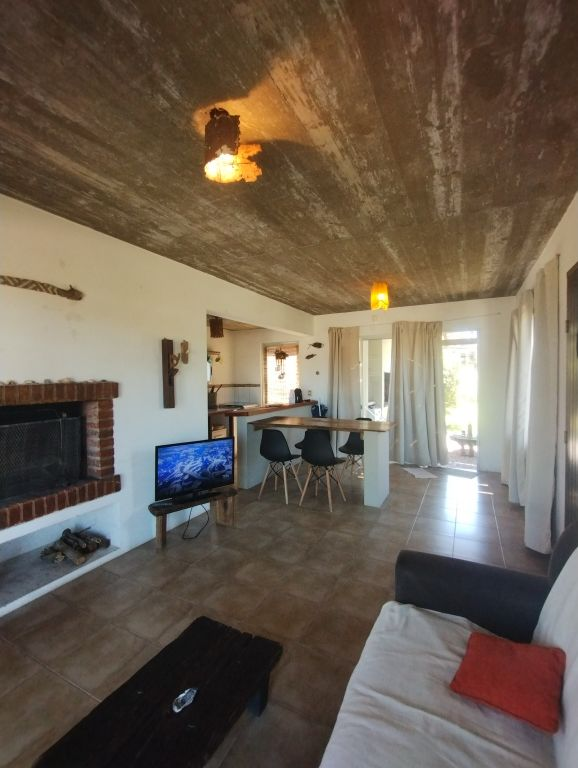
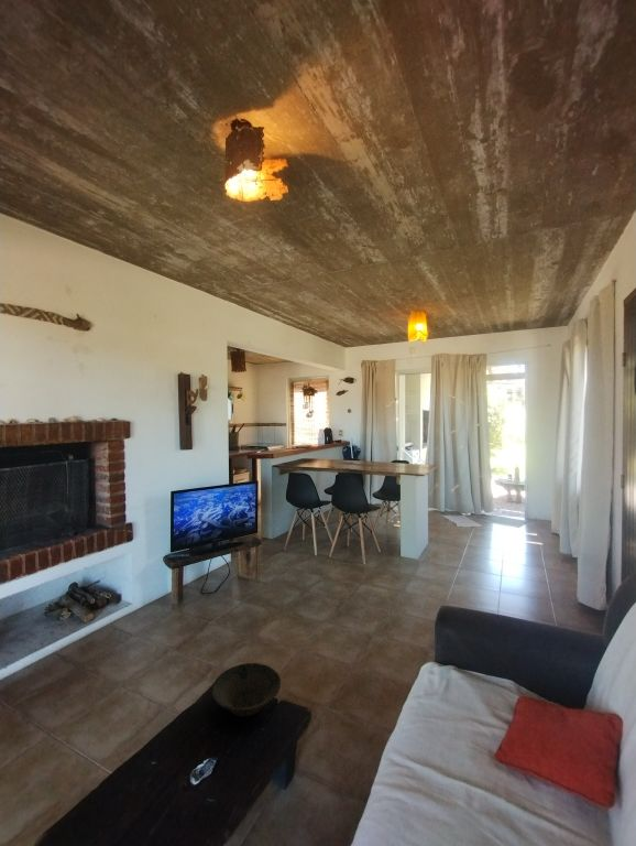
+ bowl [210,662,282,718]
